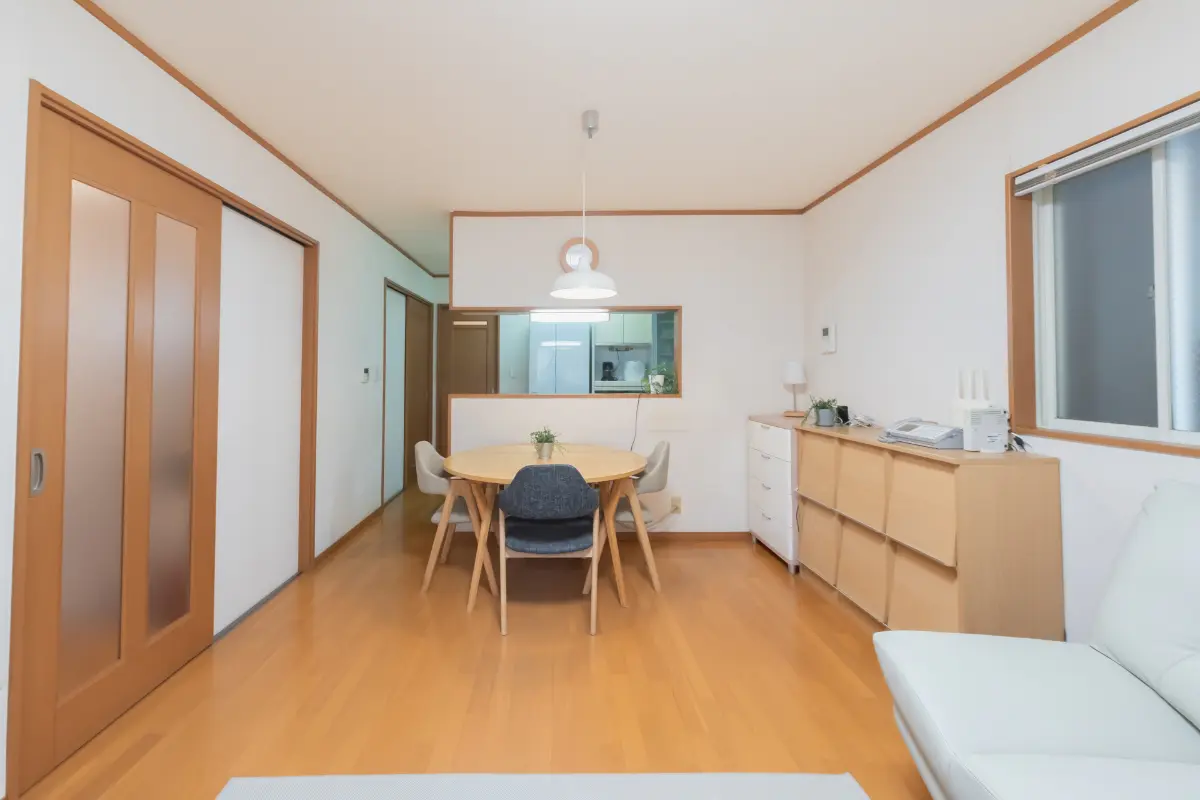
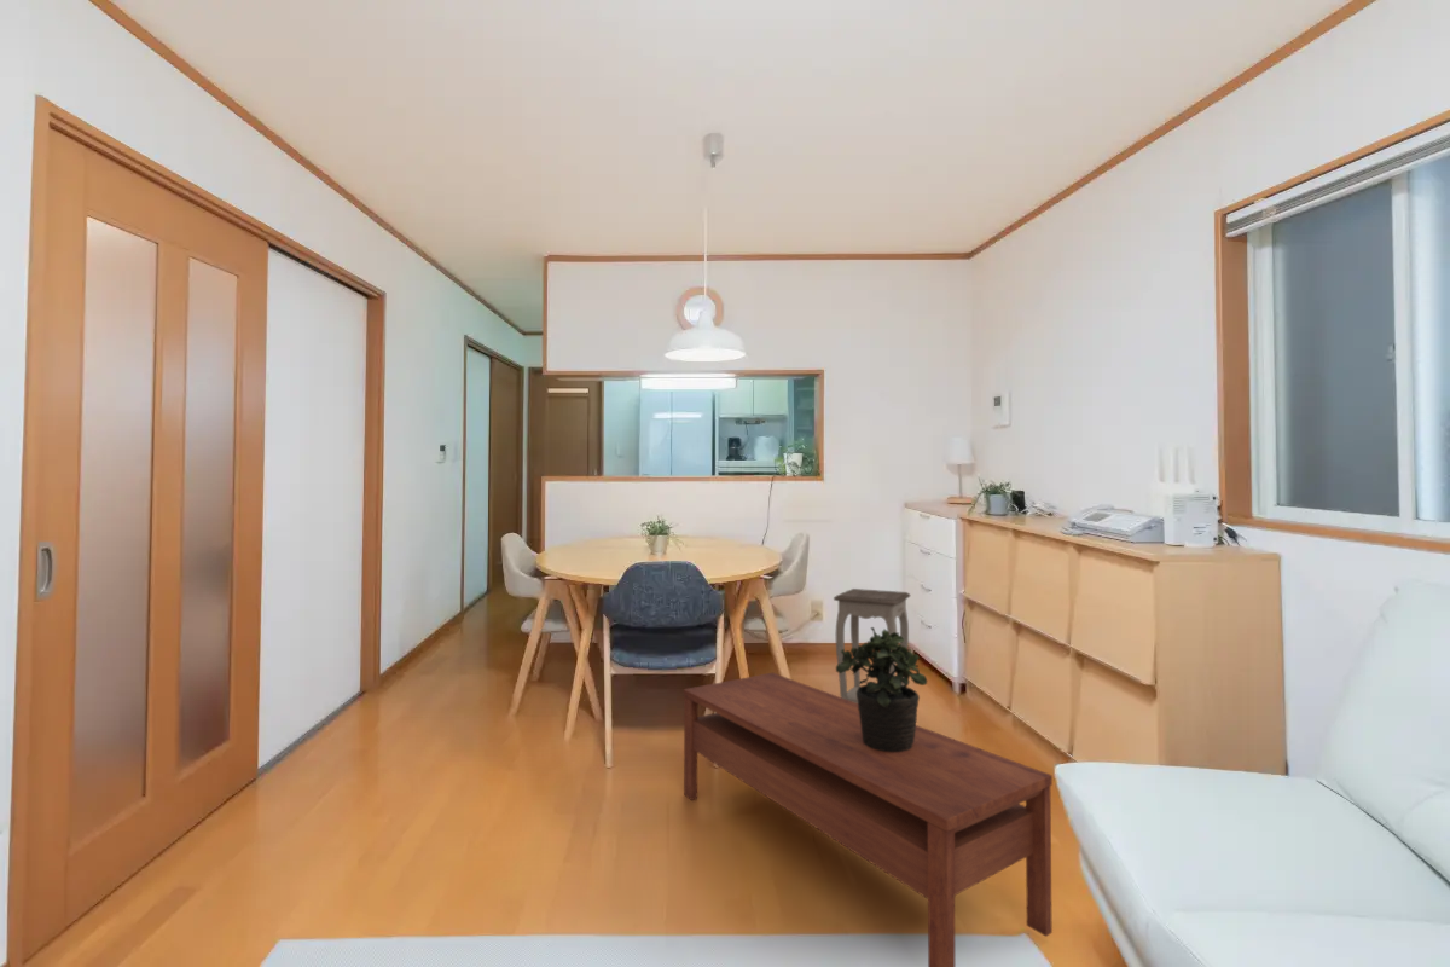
+ potted plant [835,626,928,752]
+ accent table [833,587,911,703]
+ coffee table [683,672,1054,967]
